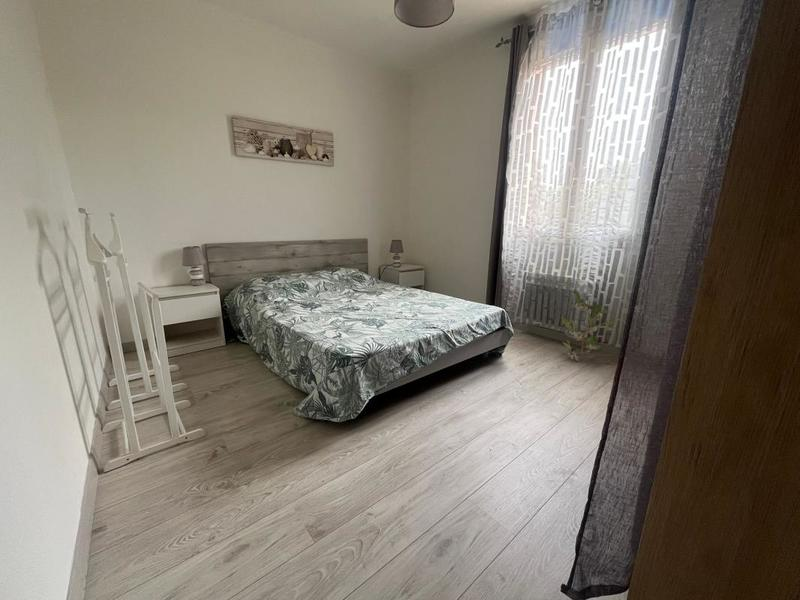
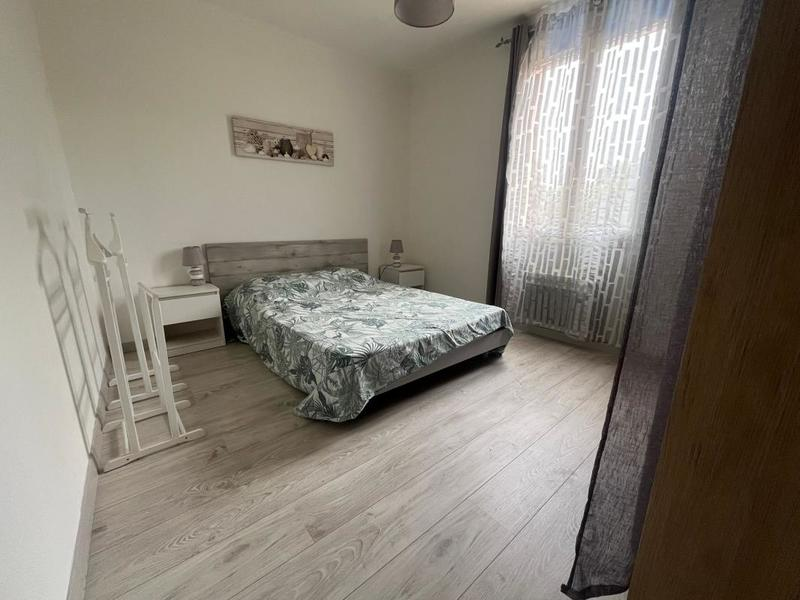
- decorative plant [560,288,620,362]
